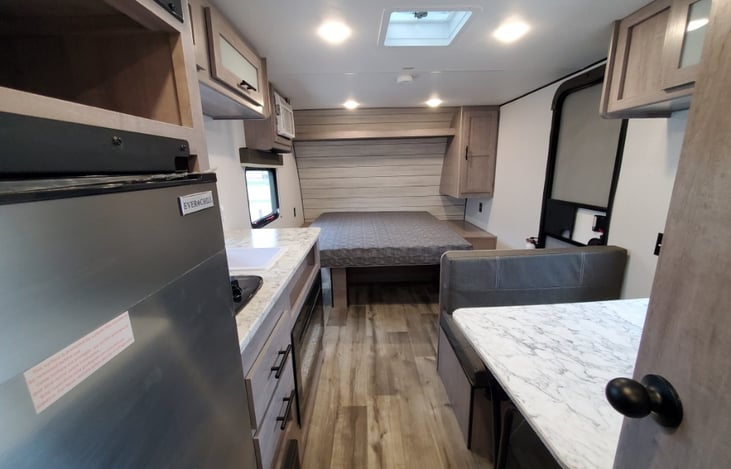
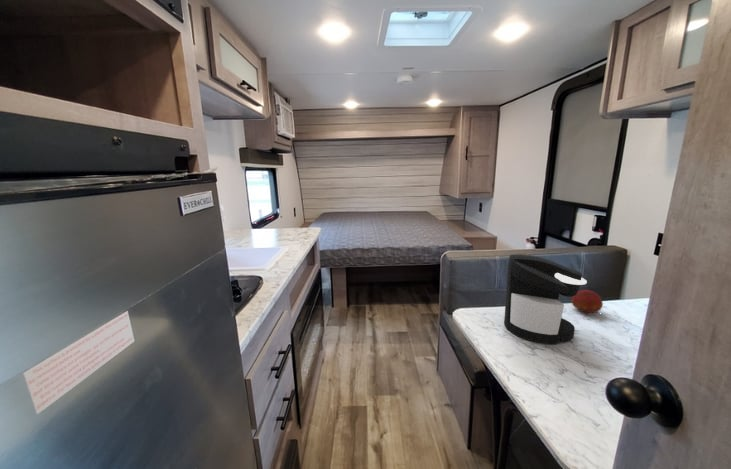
+ coffee maker [503,253,588,345]
+ fruit [571,289,604,316]
